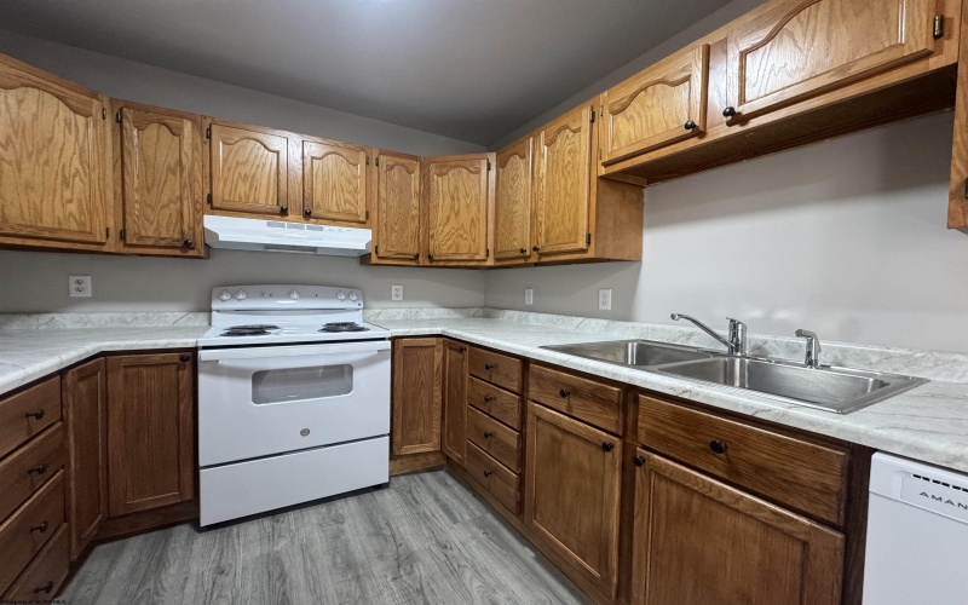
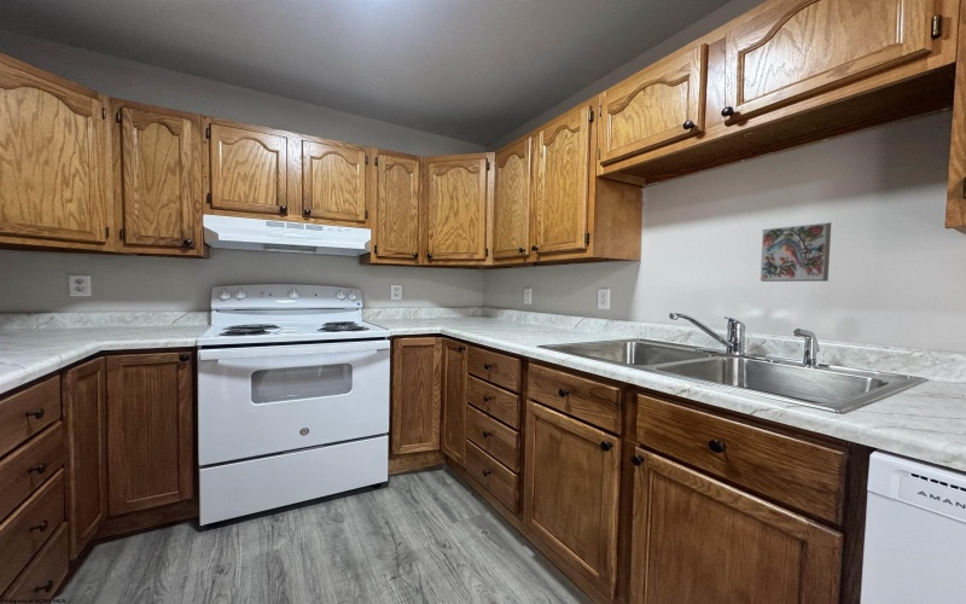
+ decorative tile [760,221,832,283]
